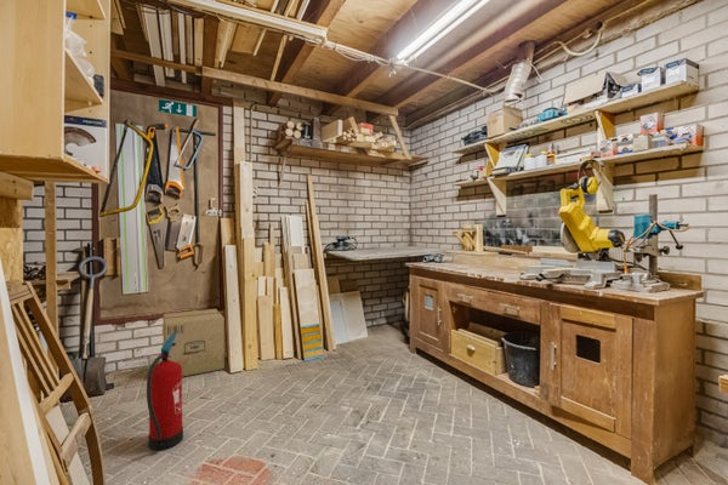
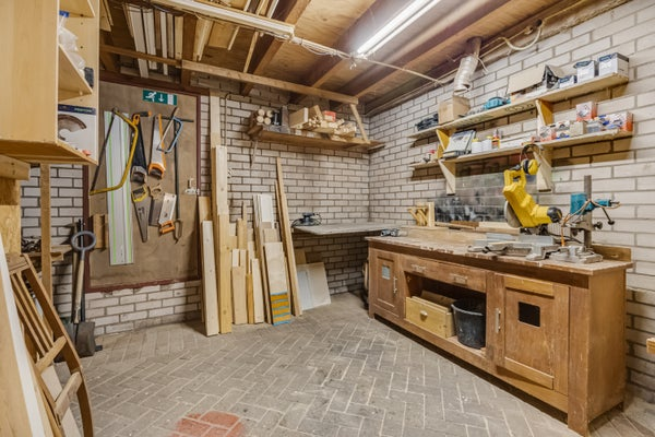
- cardboard box [161,308,226,378]
- fire extinguisher [146,332,184,451]
